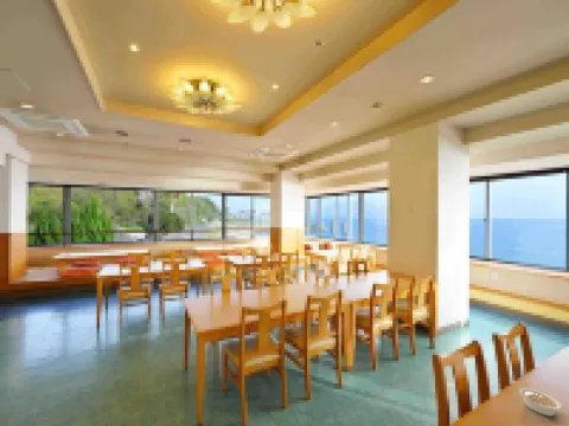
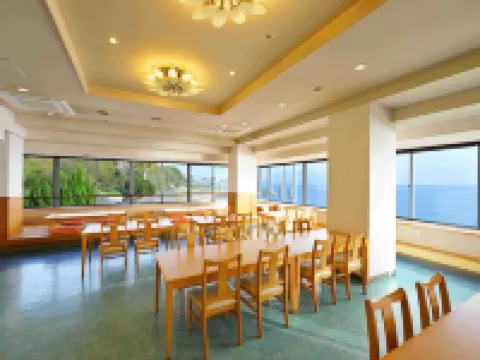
- legume [518,387,563,418]
